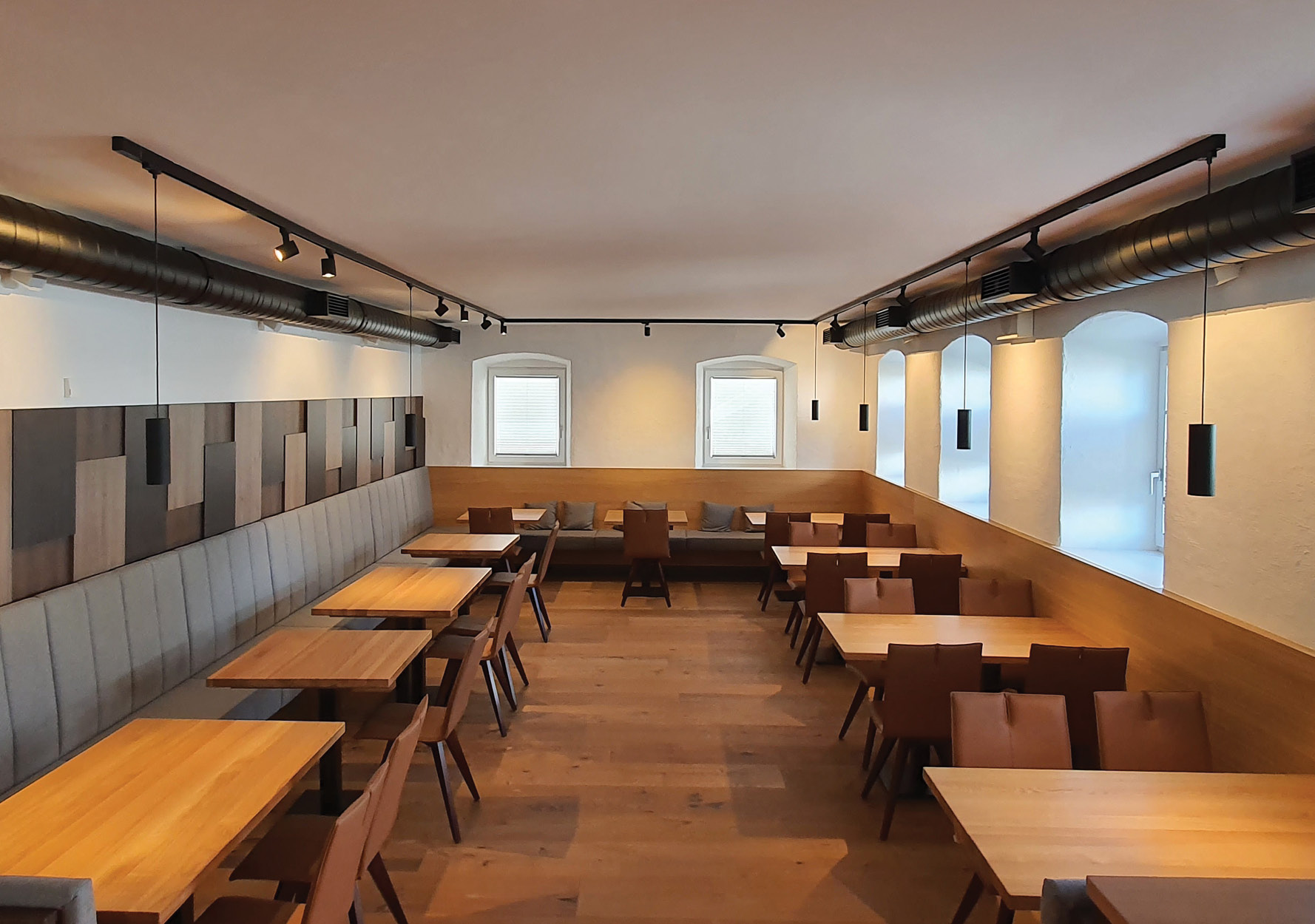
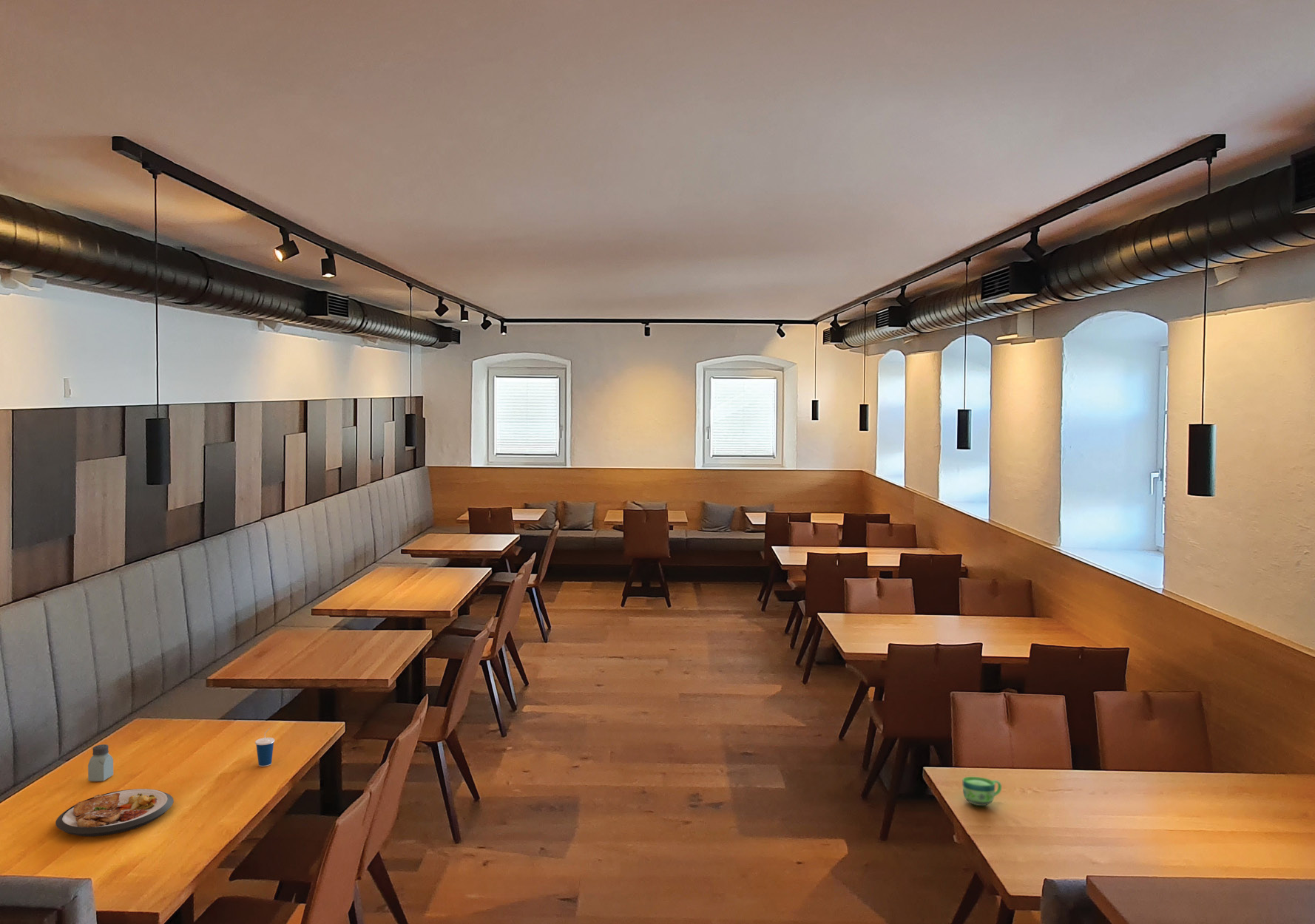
+ plate [55,788,175,838]
+ saltshaker [87,744,114,782]
+ cup [254,727,275,767]
+ cup [962,776,1002,806]
